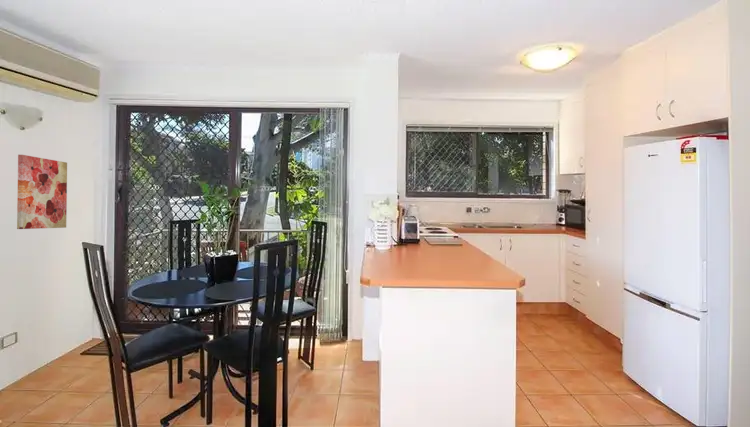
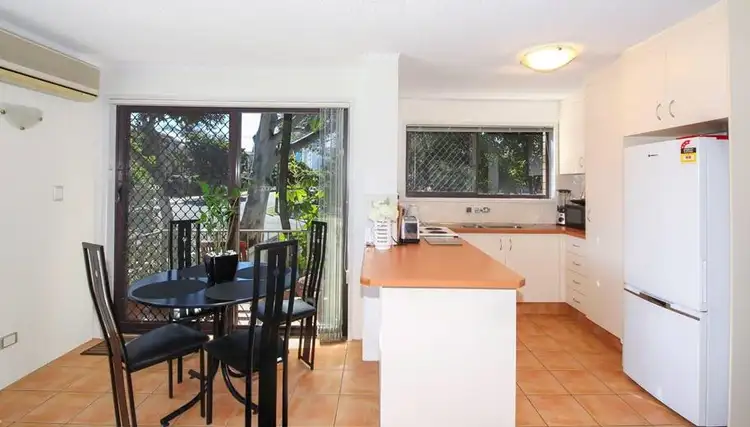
- wall art [16,154,68,230]
